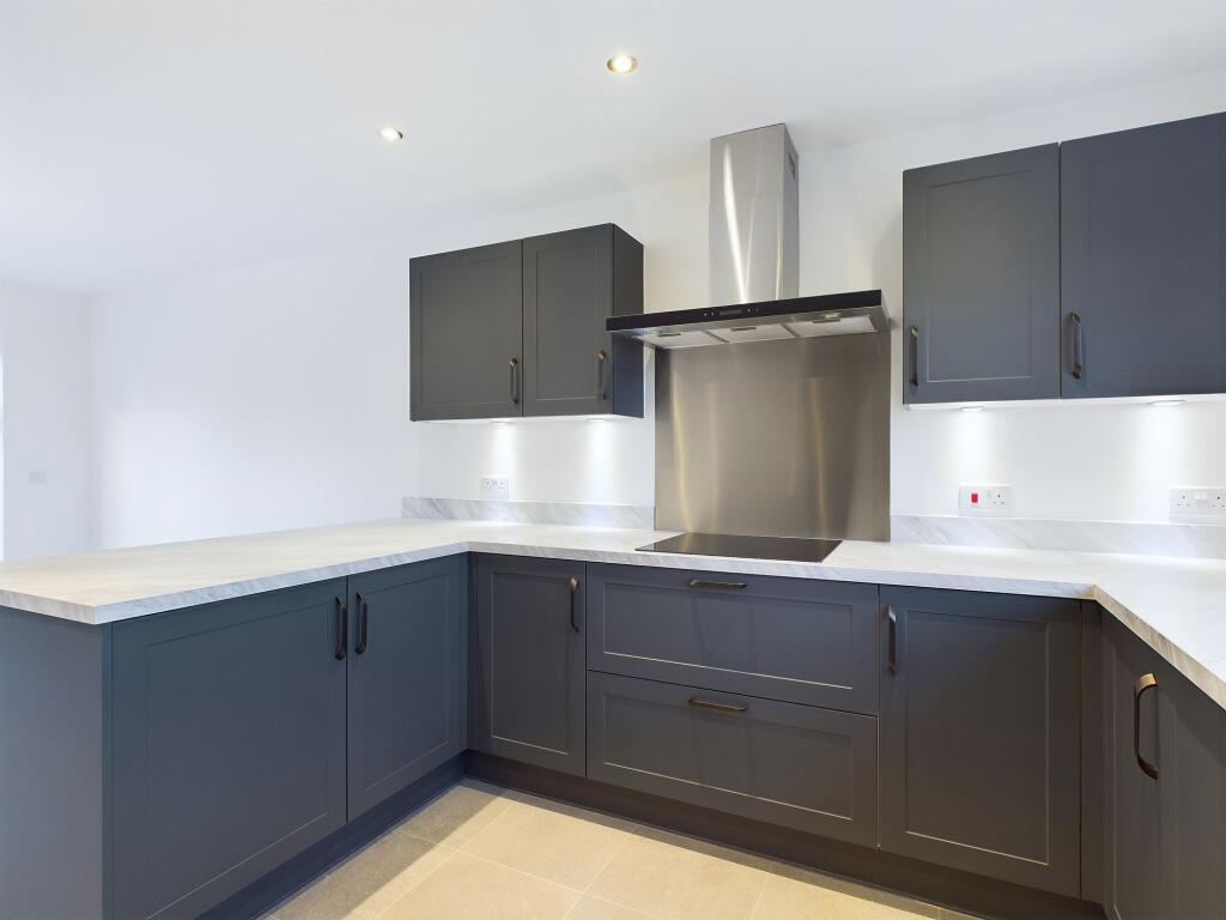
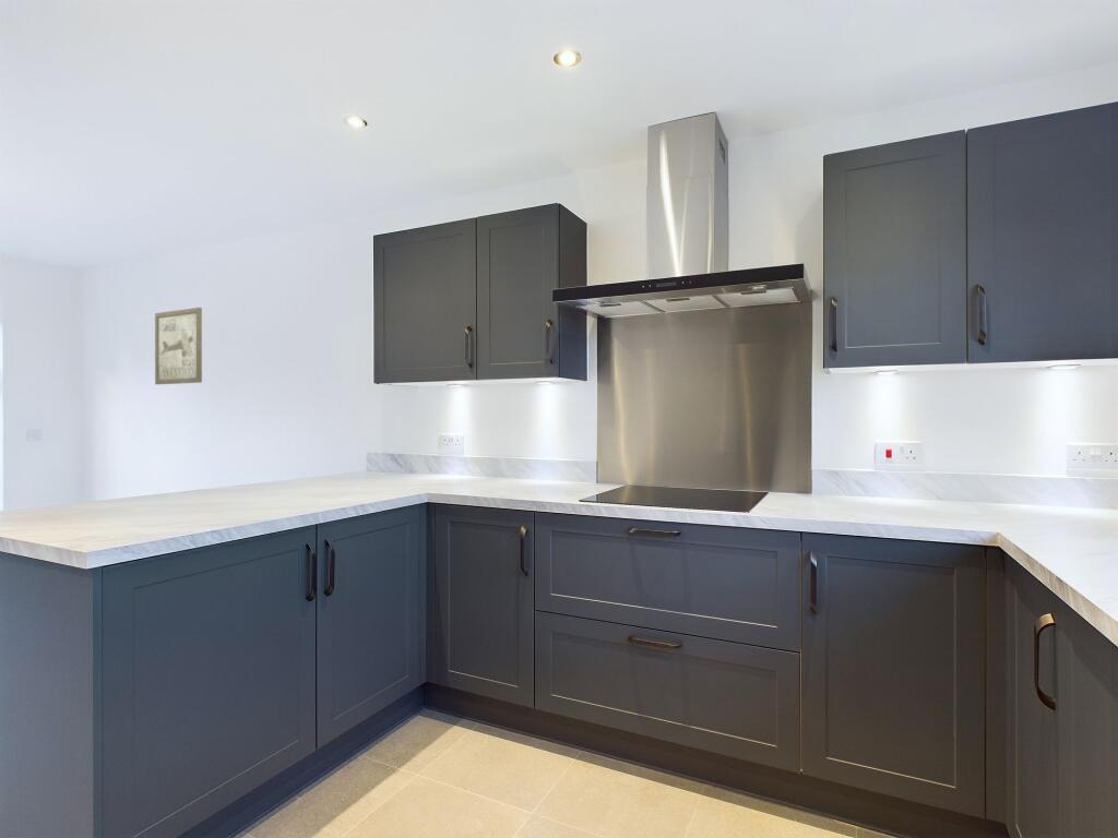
+ wall art [154,307,203,385]
